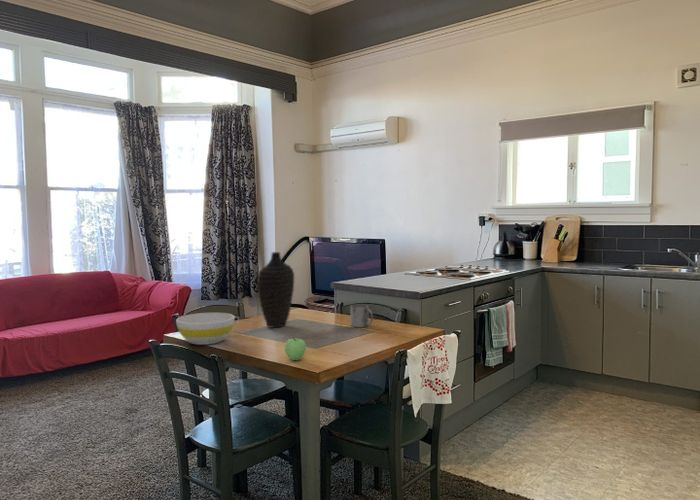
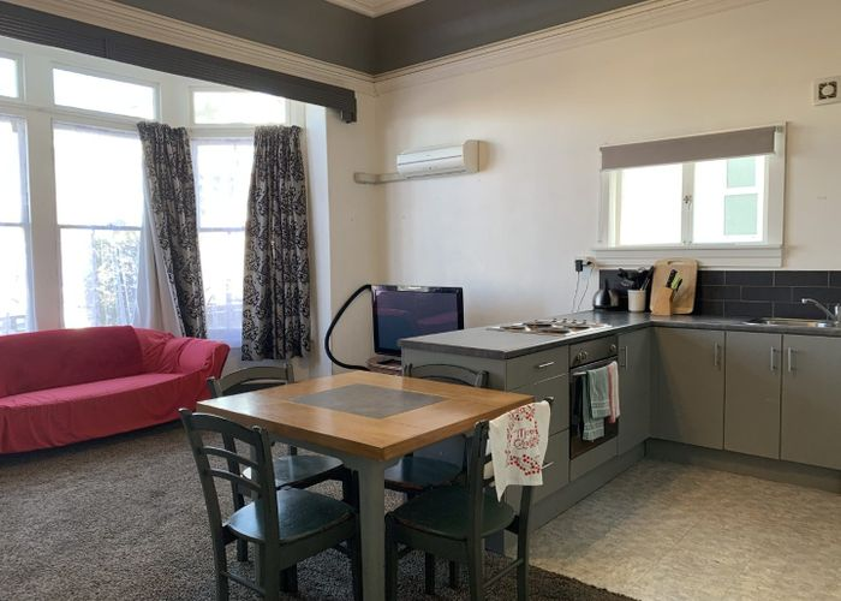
- bowl [175,312,236,346]
- mug [349,303,374,328]
- decorative vase [257,251,295,329]
- apple [284,337,307,361]
